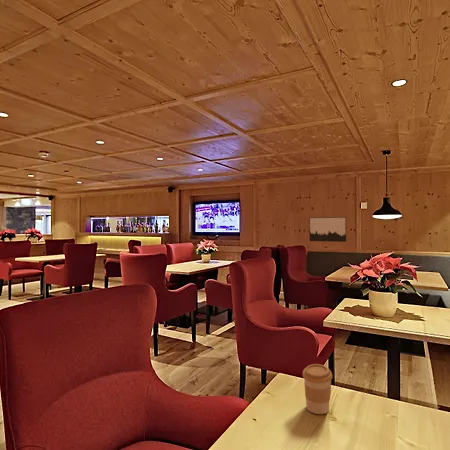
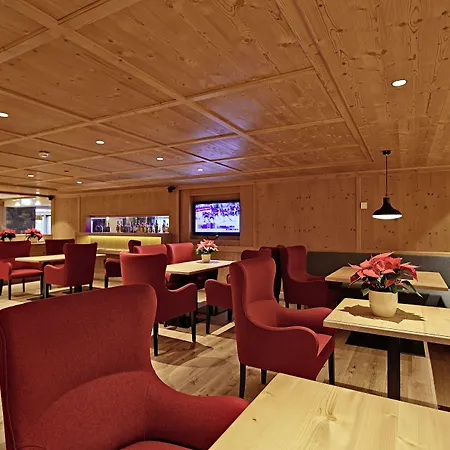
- wall art [308,216,347,243]
- coffee cup [302,363,333,415]
